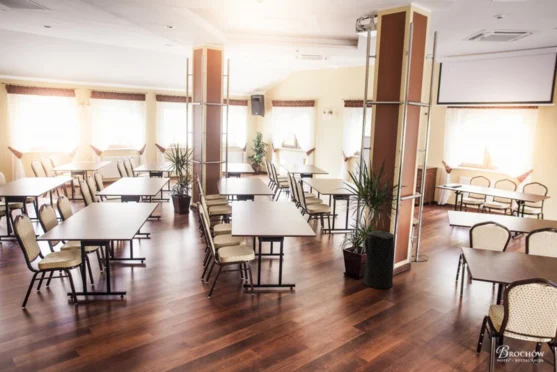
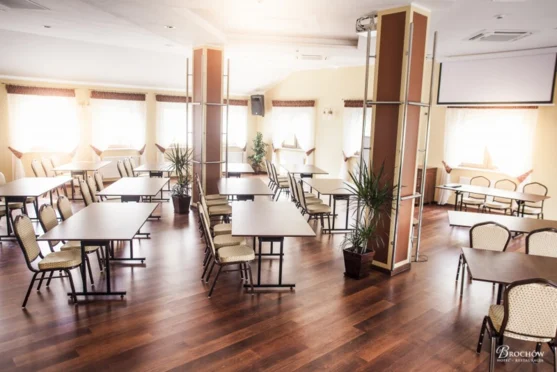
- trash can [362,228,395,290]
